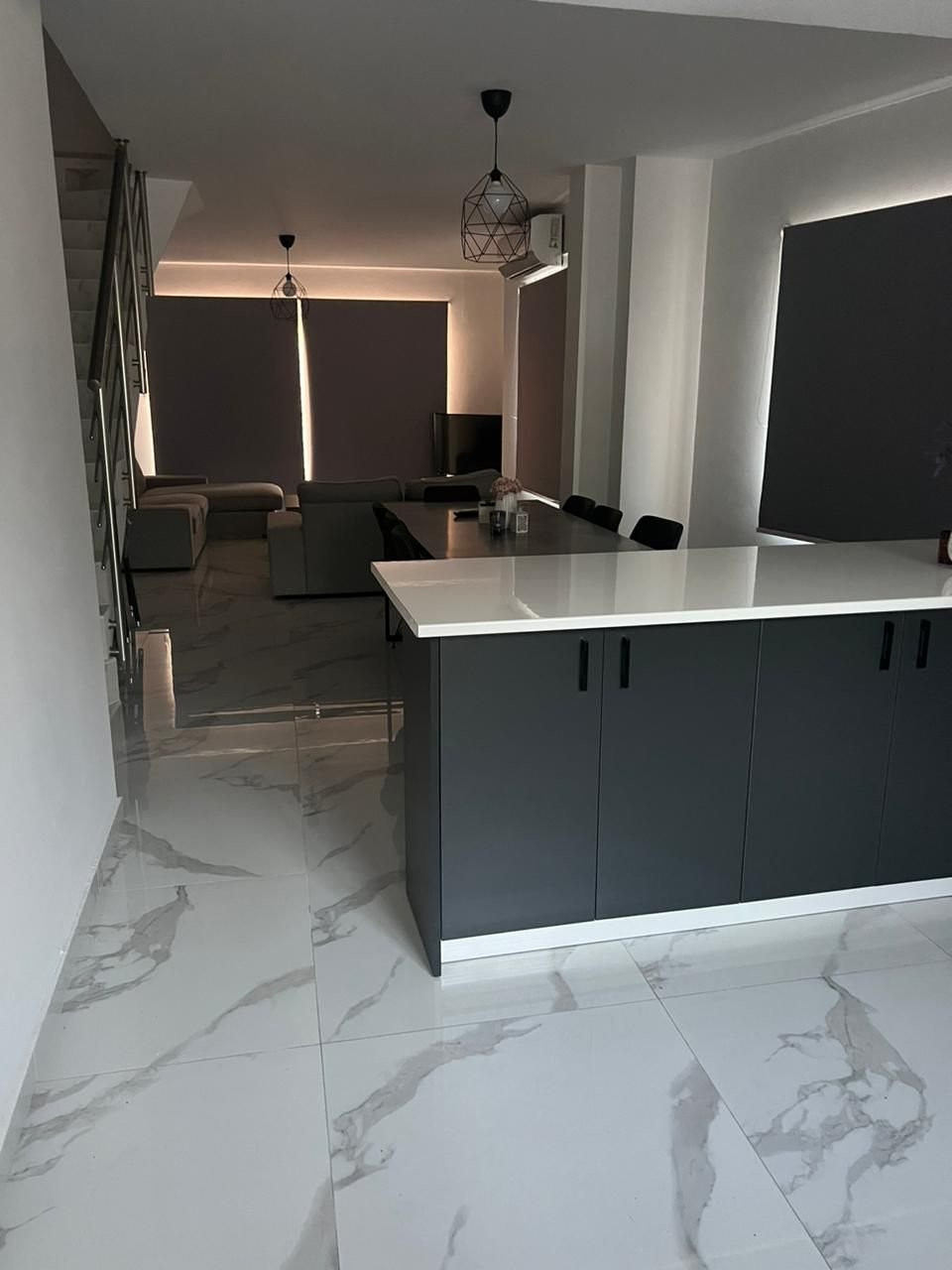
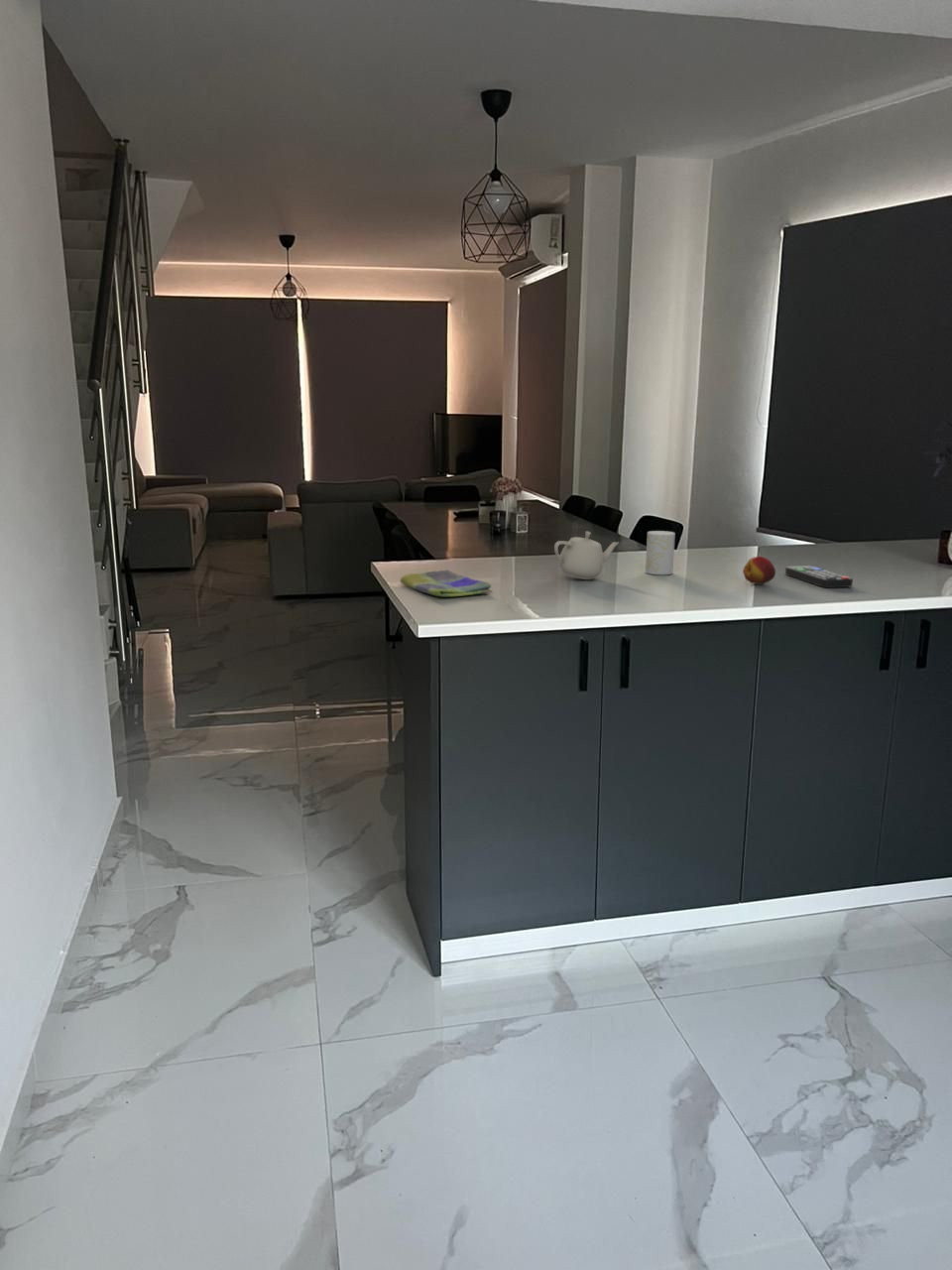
+ fruit [742,555,776,585]
+ remote control [784,565,854,588]
+ teapot [553,531,620,580]
+ cup [645,530,676,575]
+ dish towel [400,569,493,597]
